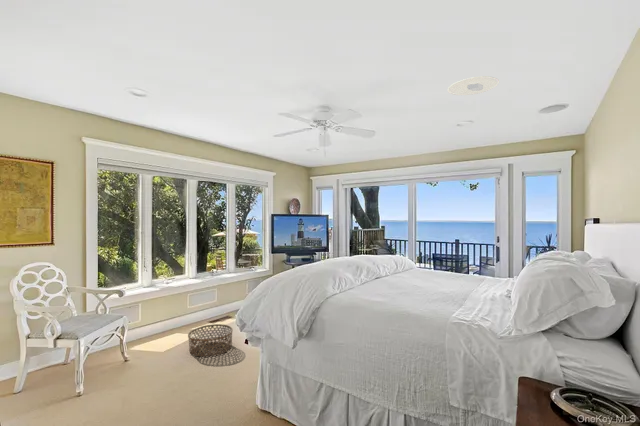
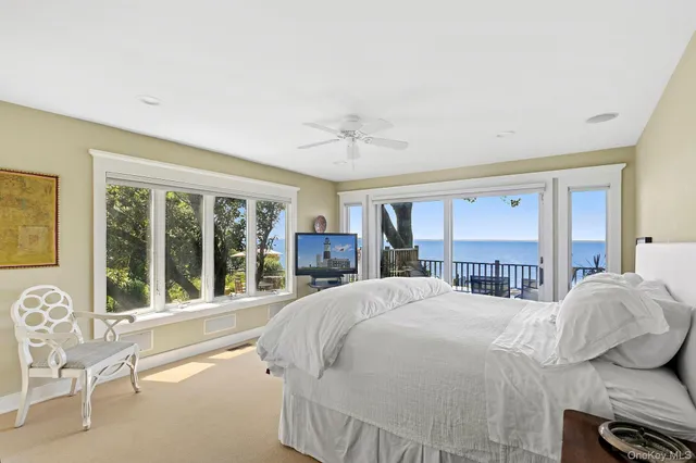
- basket [187,323,234,358]
- recessed light [447,75,500,96]
